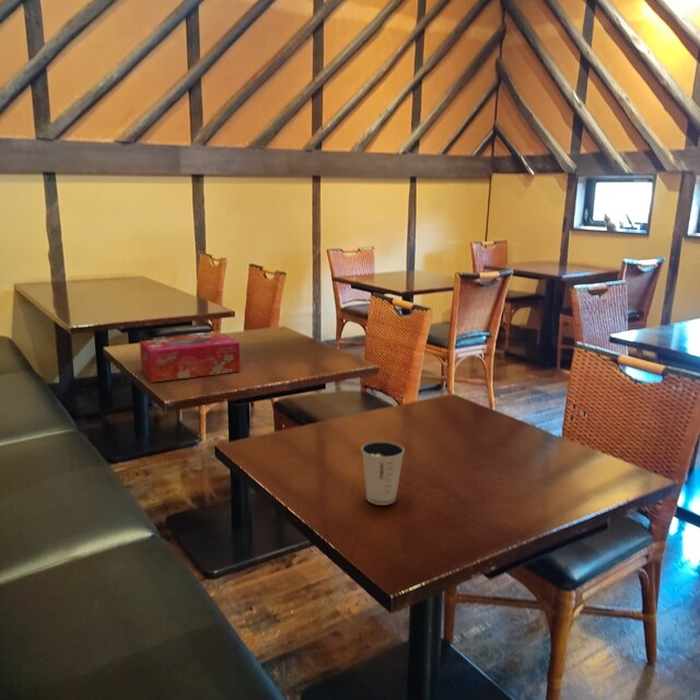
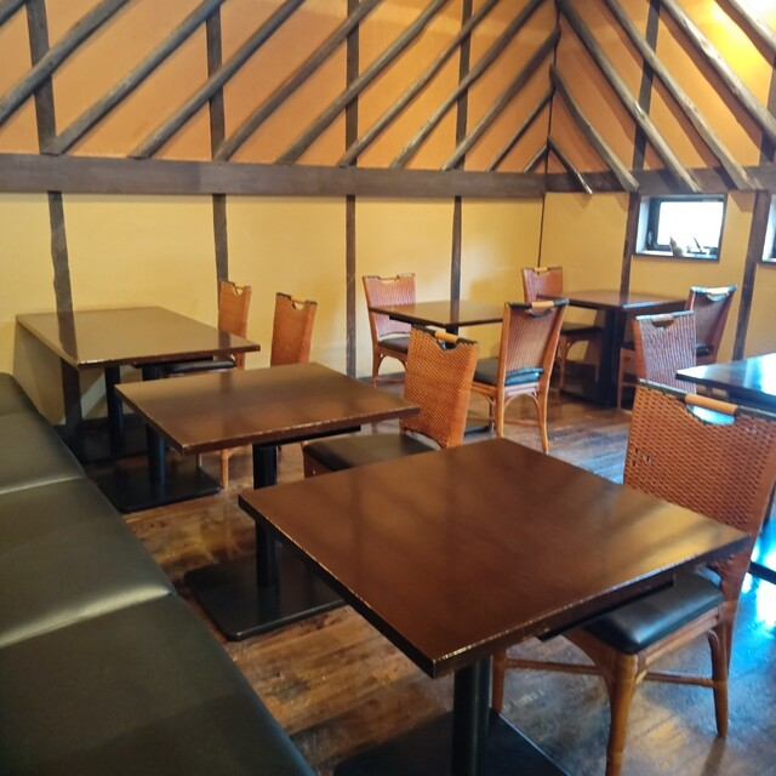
- tissue box [139,332,241,383]
- dixie cup [360,440,406,506]
